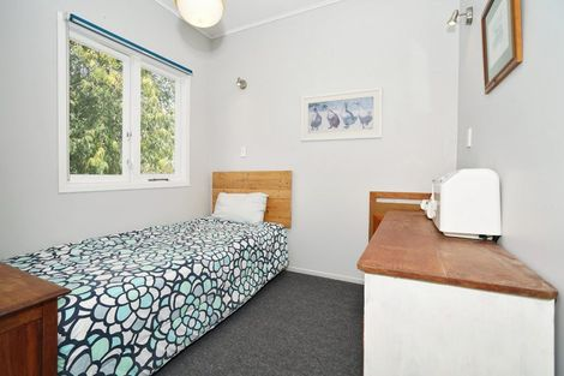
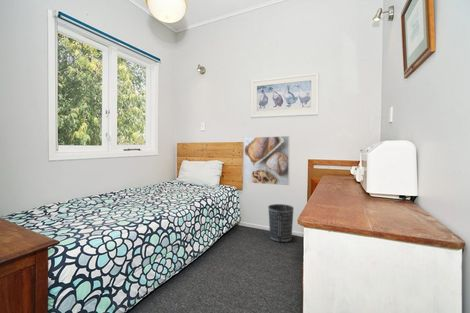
+ wastebasket [267,203,294,243]
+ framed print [243,135,290,186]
